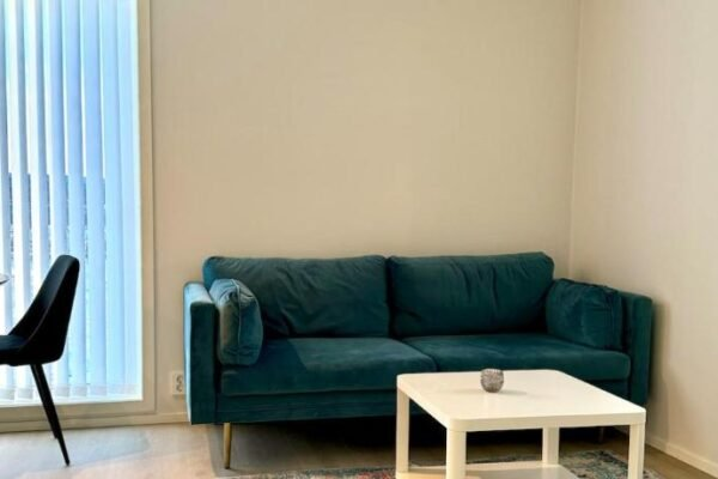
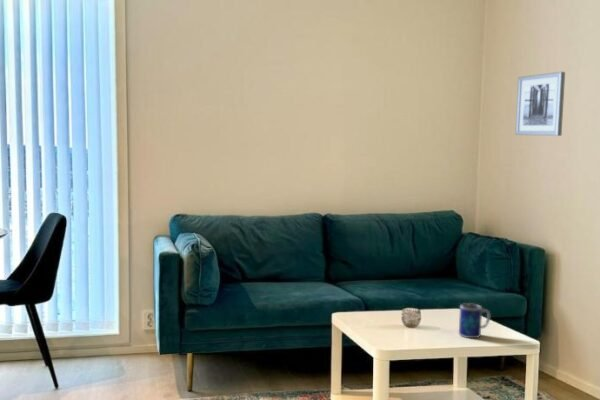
+ mug [458,302,491,339]
+ wall art [514,71,566,137]
